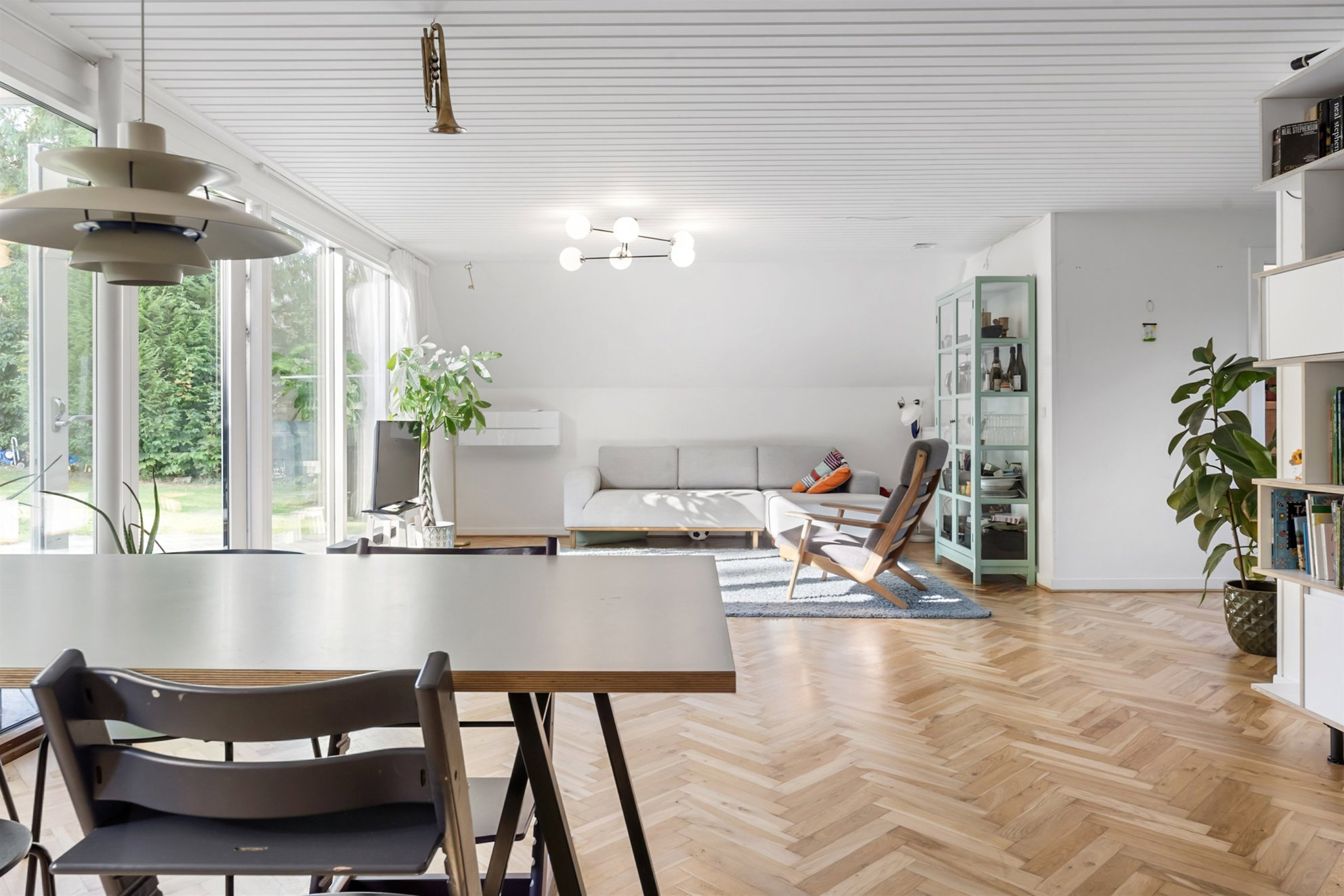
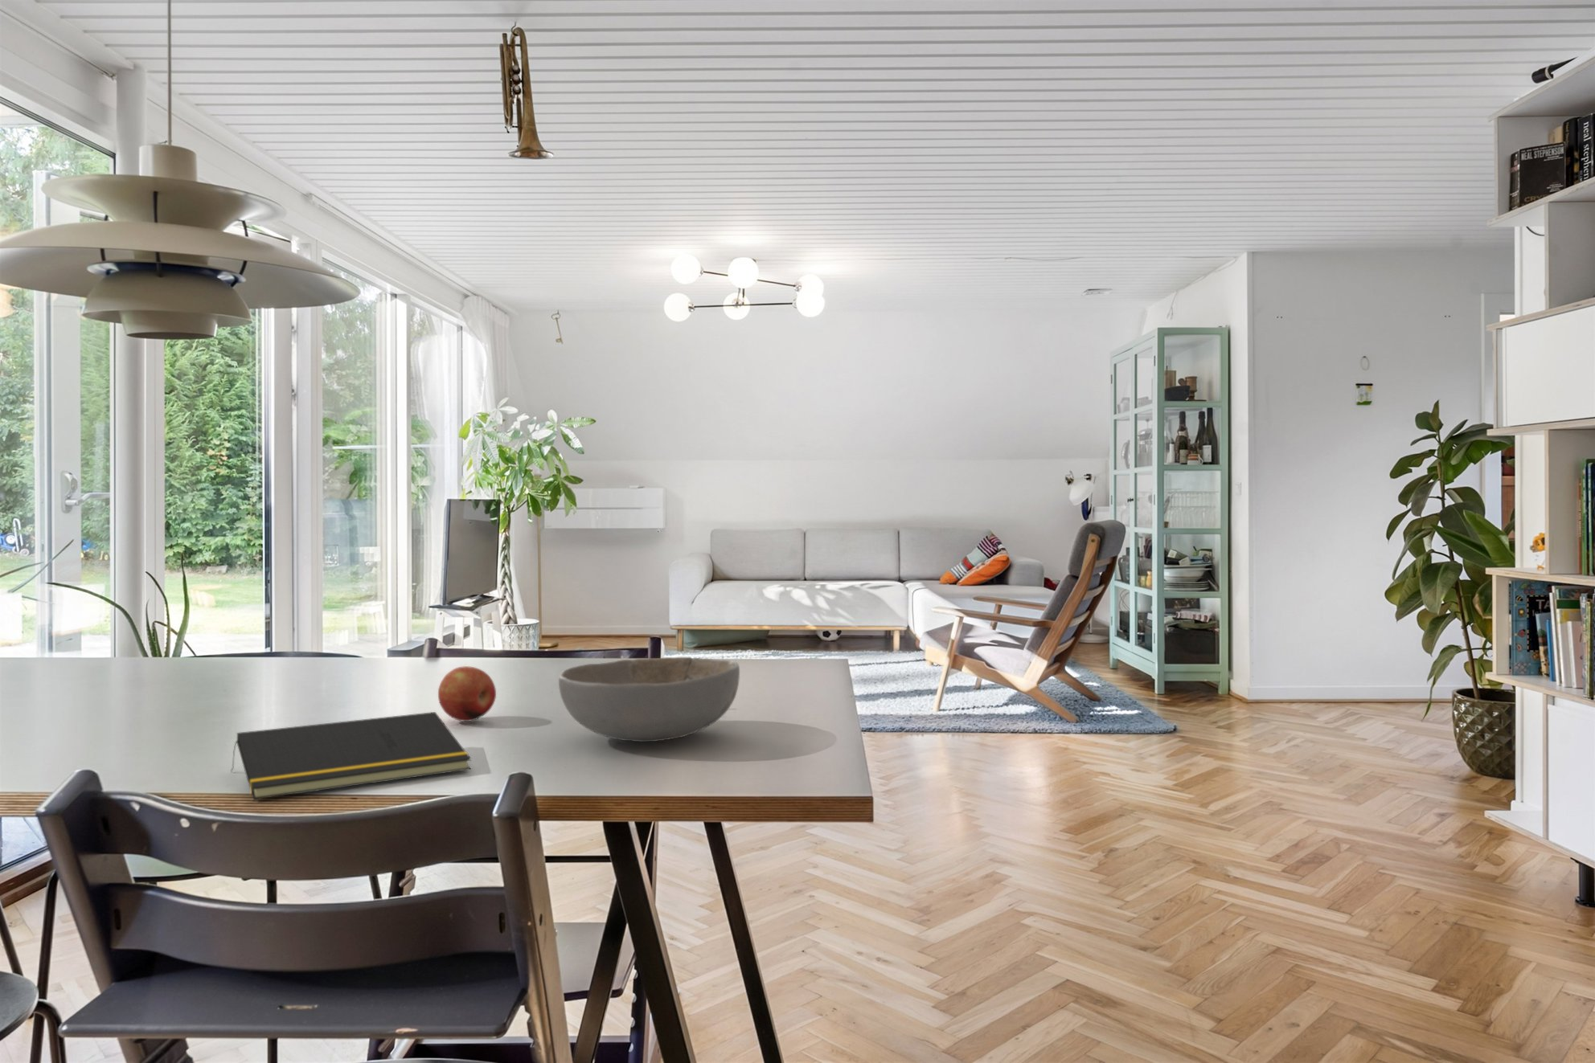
+ apple [438,666,497,723]
+ bowl [558,656,741,743]
+ notepad [230,711,472,801]
